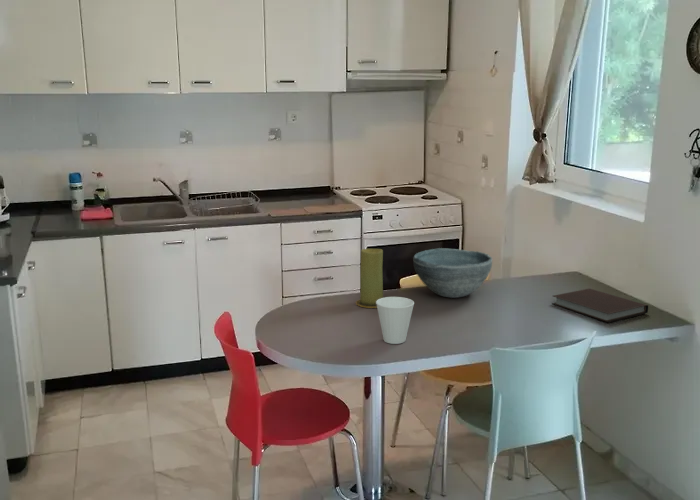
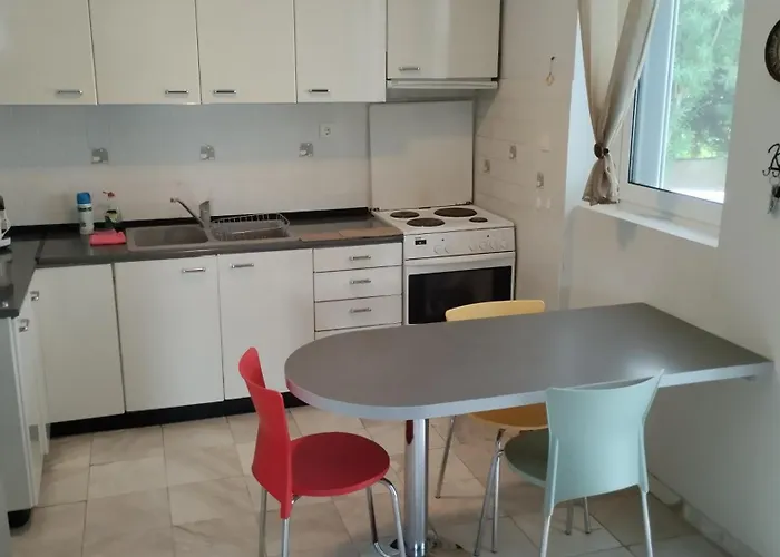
- bowl [412,247,493,299]
- candle [355,248,384,309]
- cup [376,296,415,345]
- notebook [551,288,649,323]
